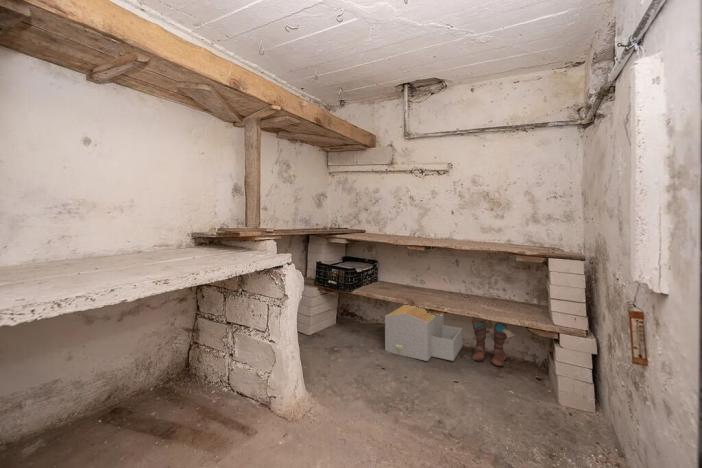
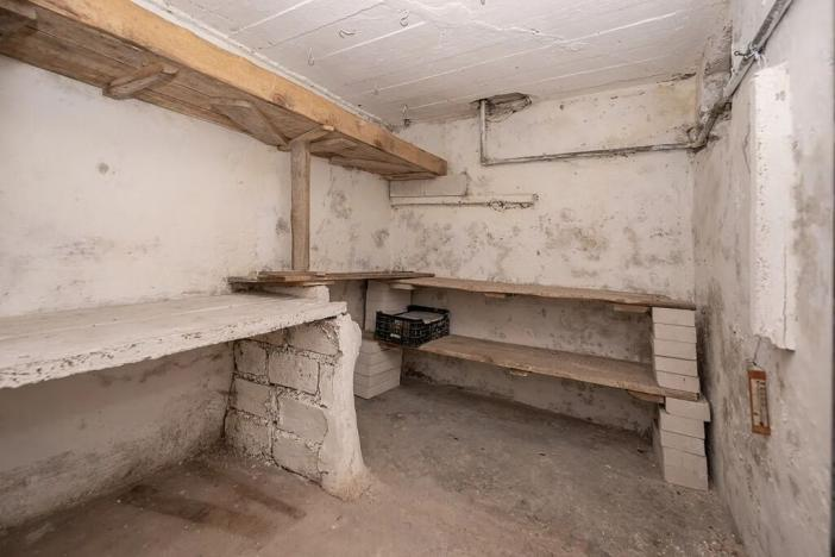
- boots [471,320,516,367]
- architectural model [384,304,463,362]
